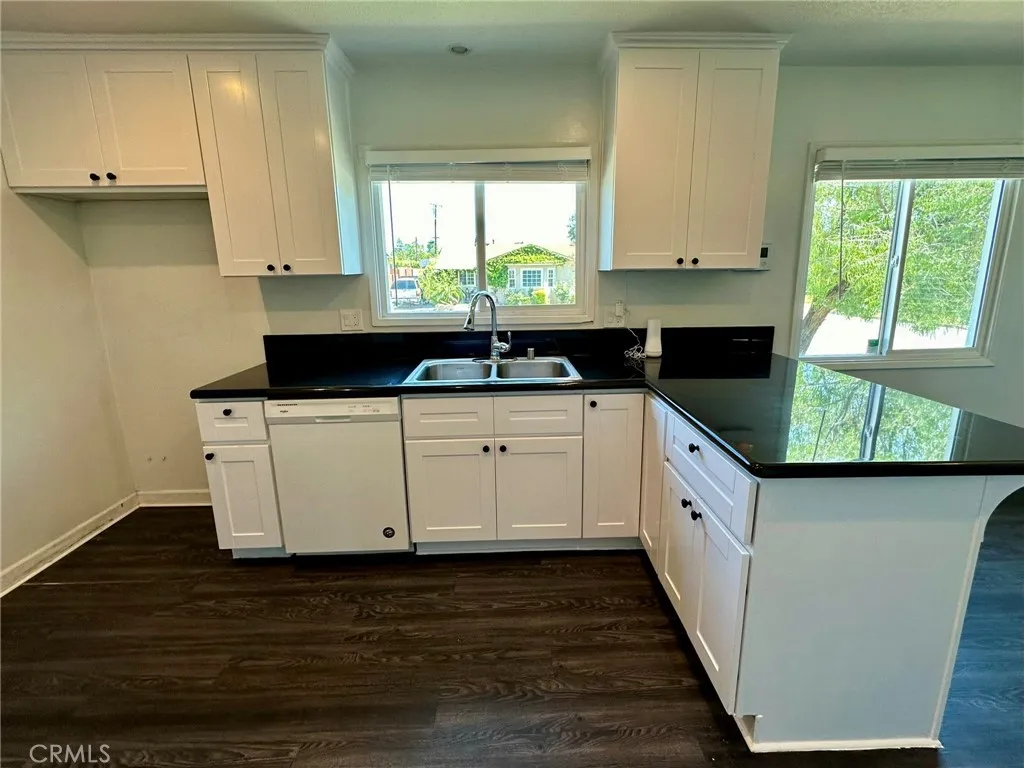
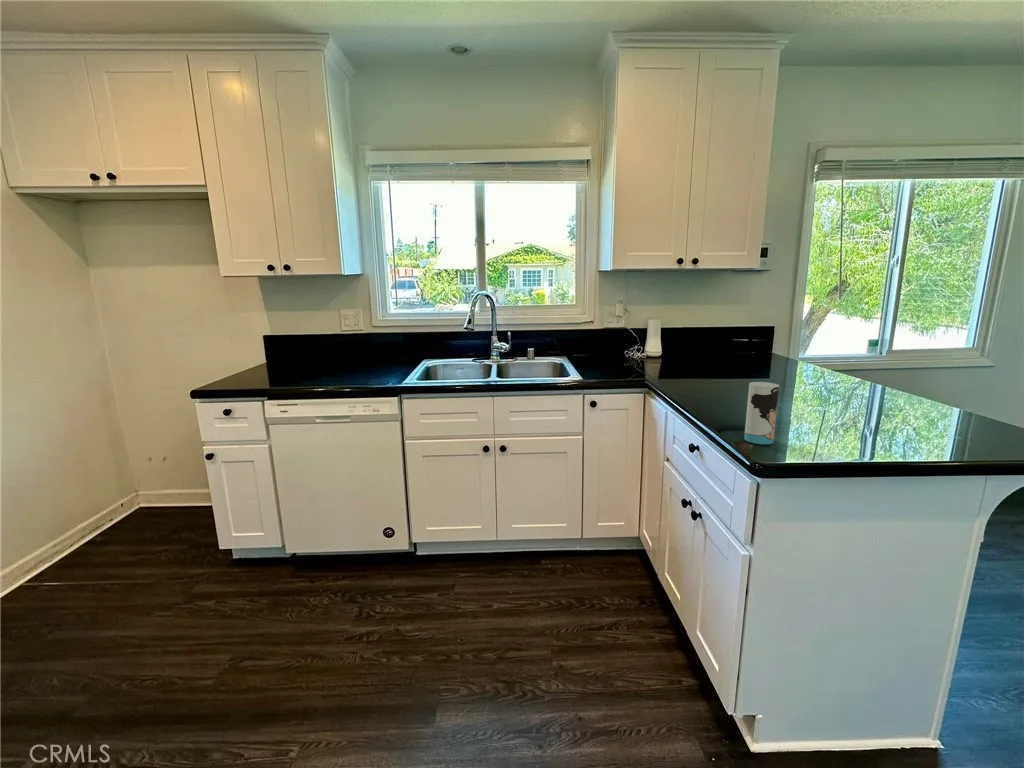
+ cup [743,381,780,445]
